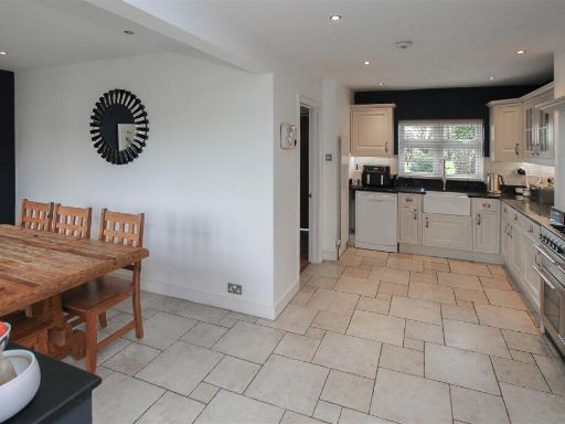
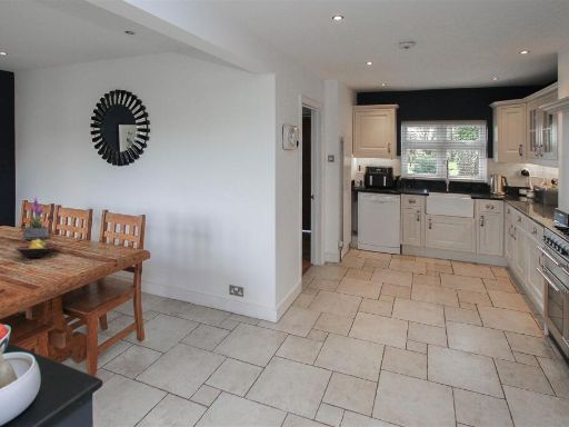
+ potted plant [22,195,49,240]
+ fruit bowl [14,239,59,258]
